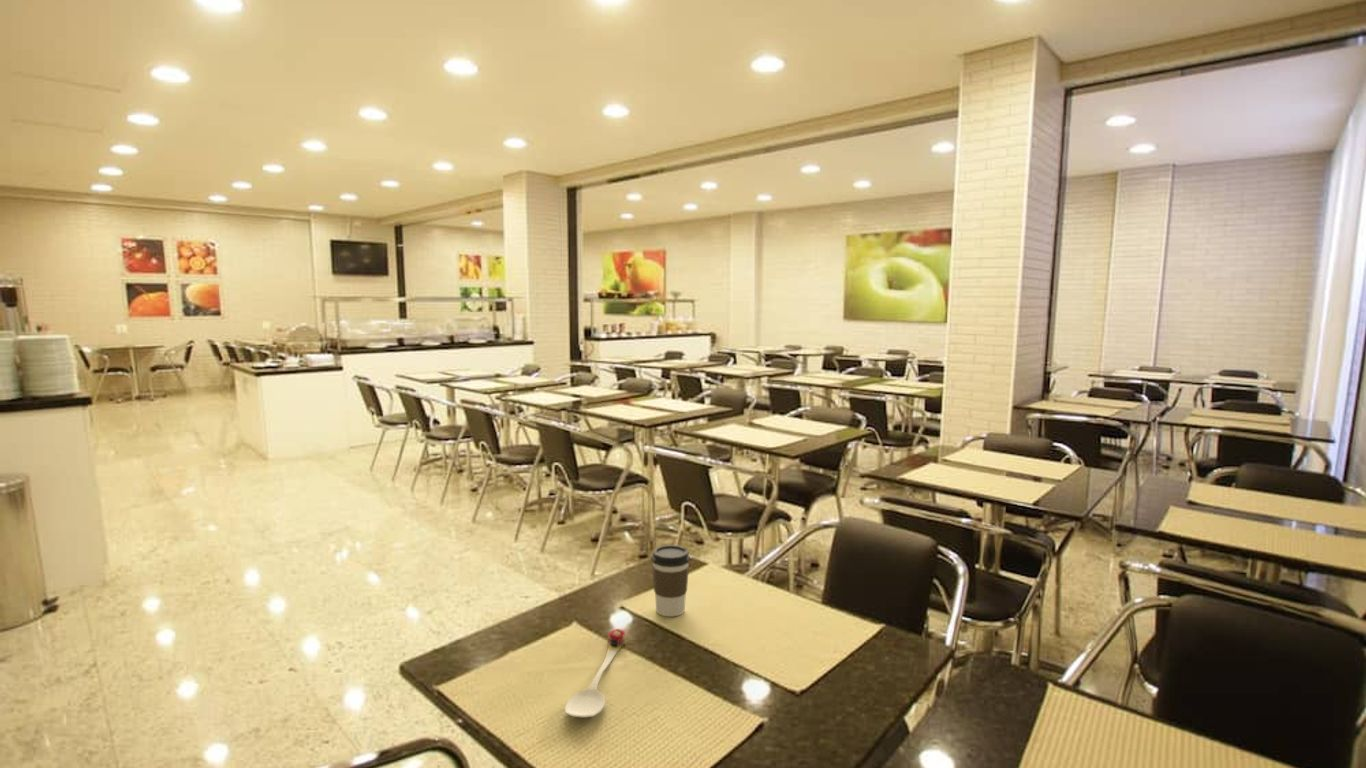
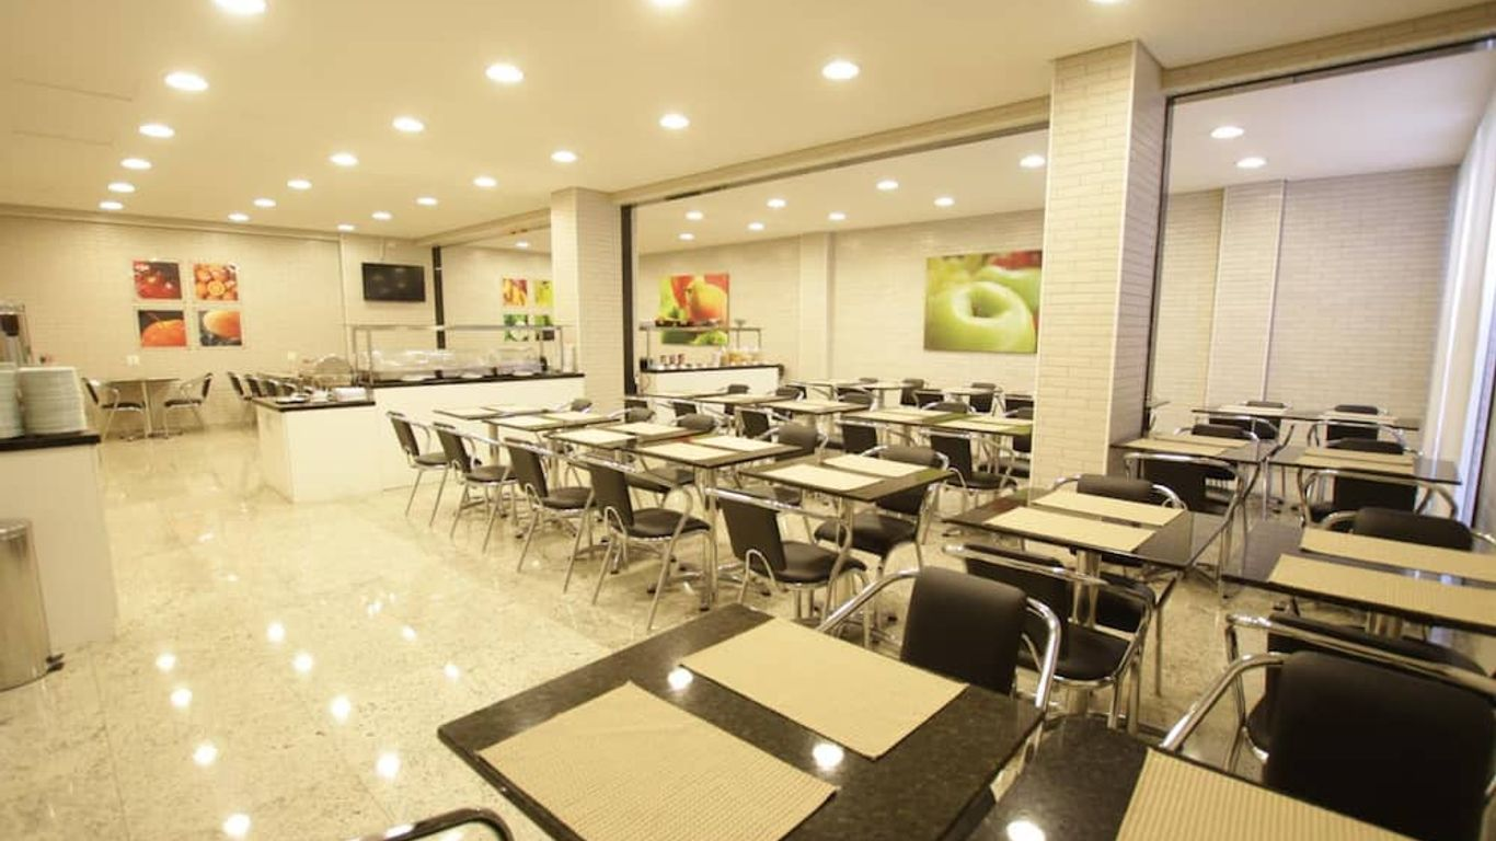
- spoon [564,628,627,718]
- coffee cup [650,544,691,618]
